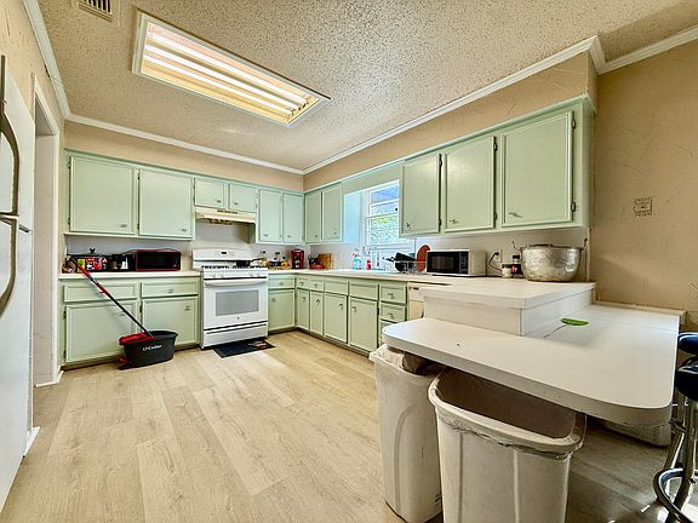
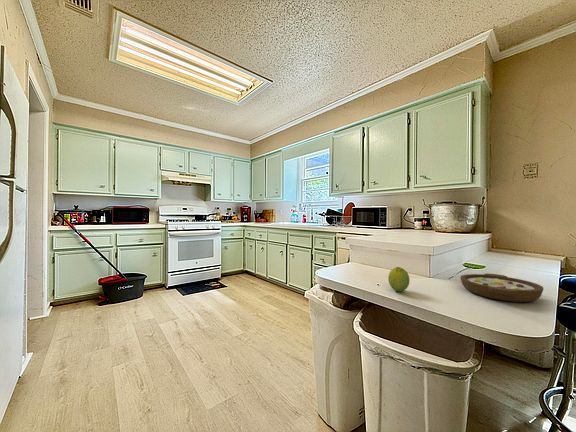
+ fruit [387,266,411,292]
+ bowl [459,272,544,303]
